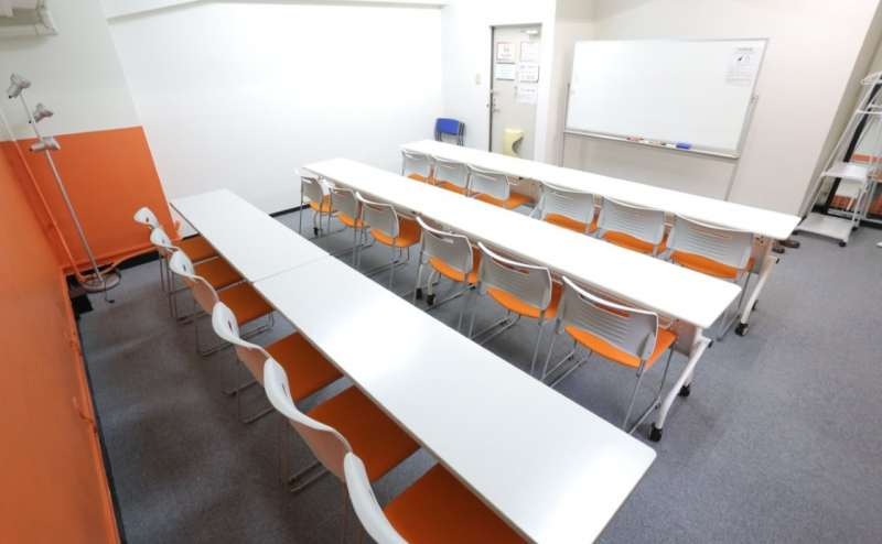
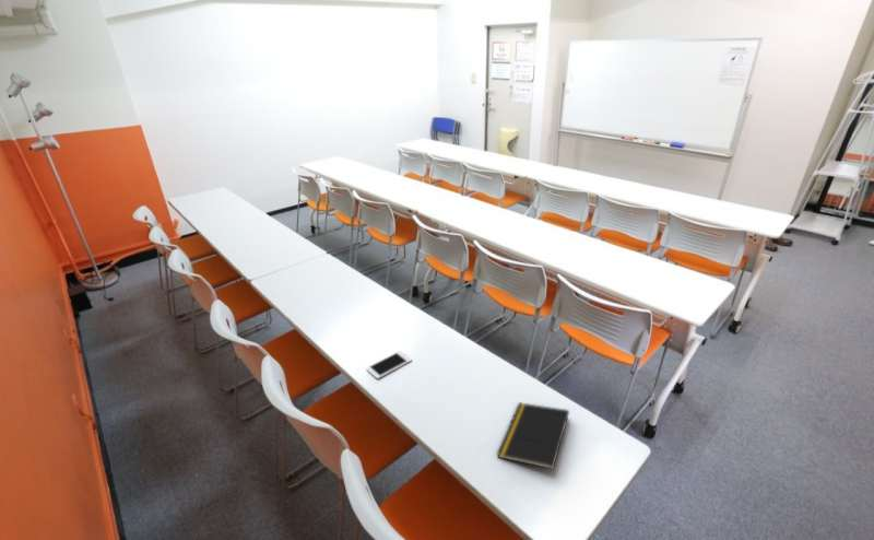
+ notepad [496,401,570,470]
+ cell phone [365,350,413,380]
